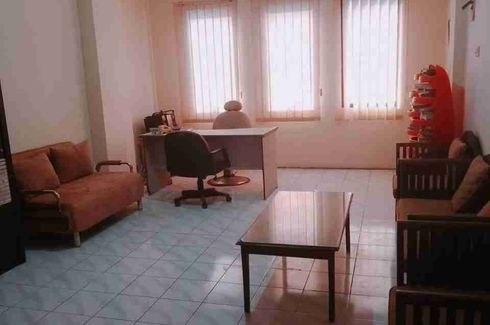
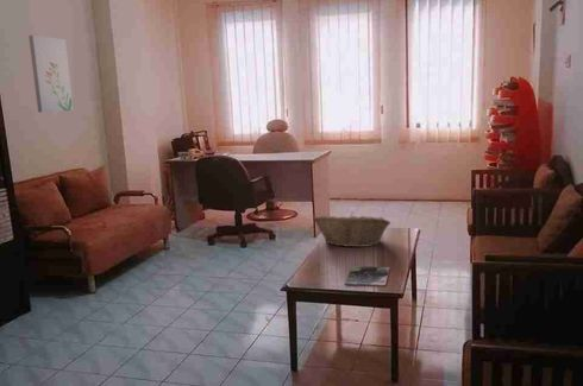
+ wall art [27,34,75,114]
+ magazine [344,265,391,287]
+ fruit basket [312,214,391,248]
